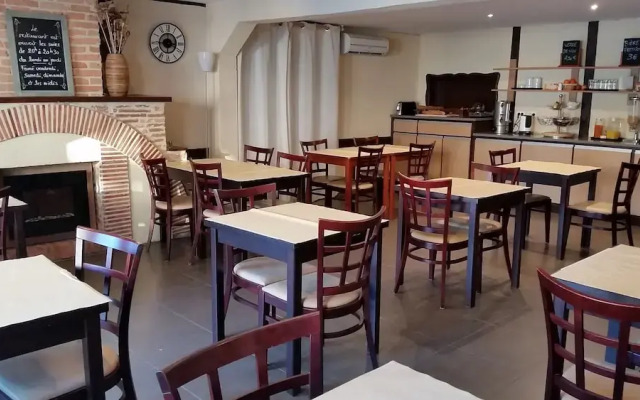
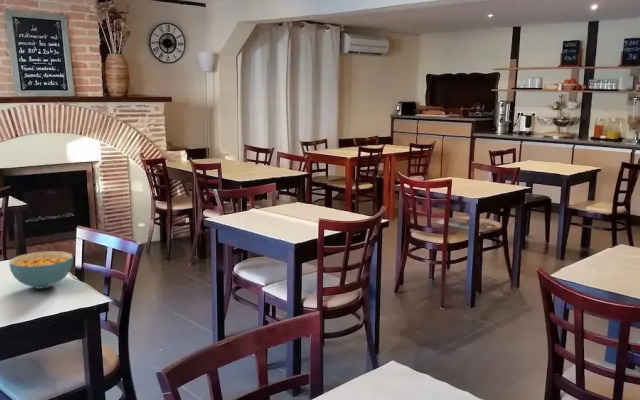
+ cereal bowl [8,250,74,290]
